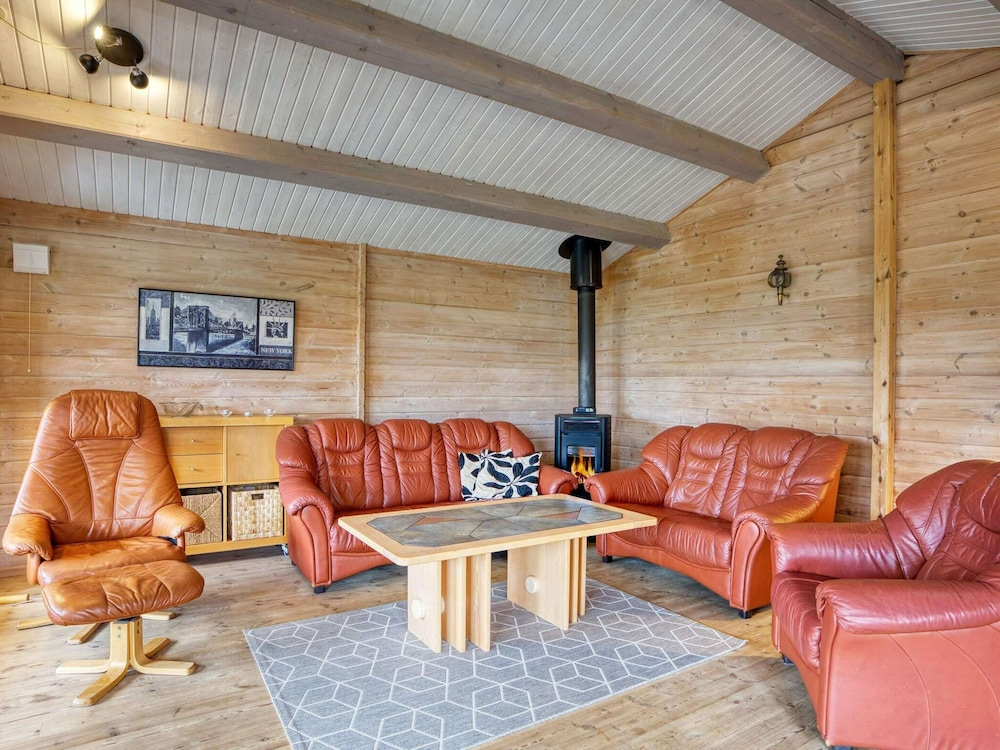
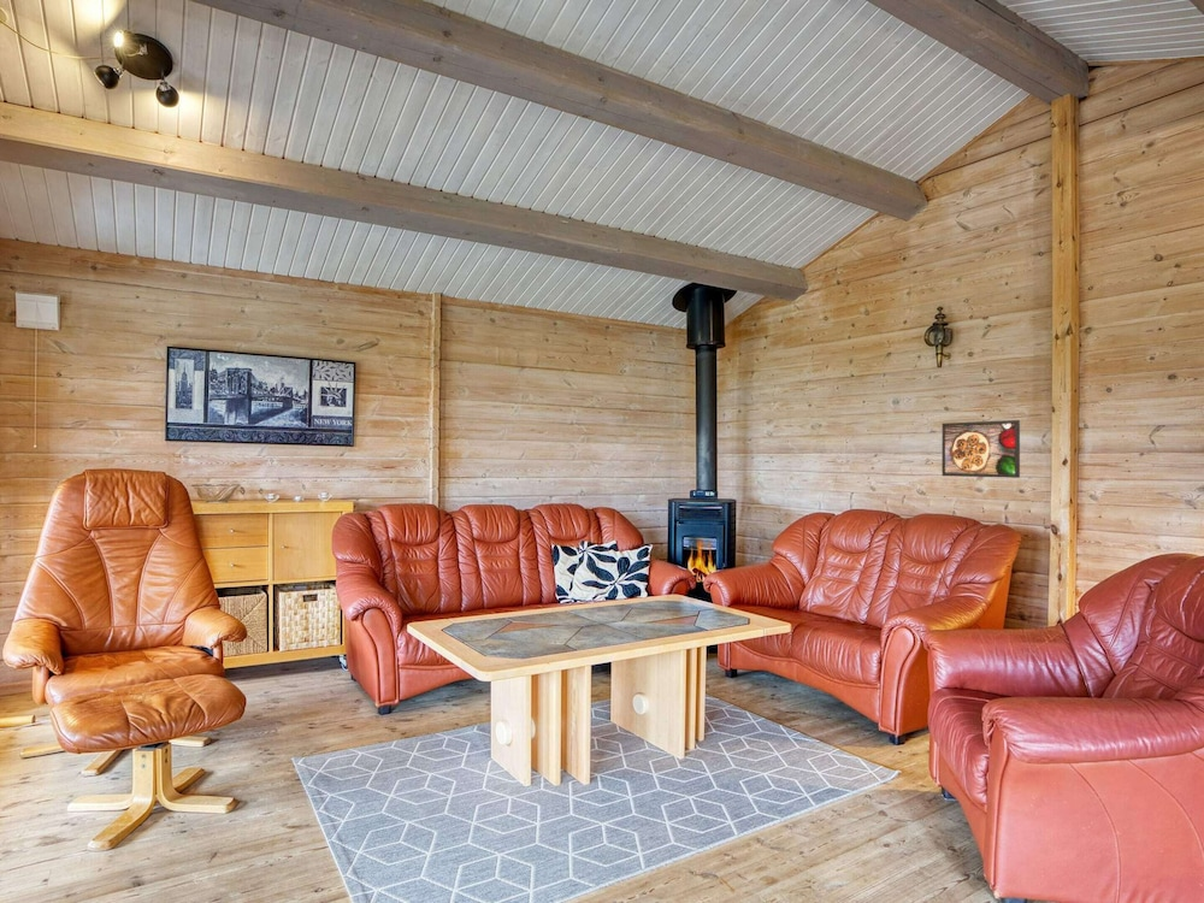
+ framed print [942,419,1021,479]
